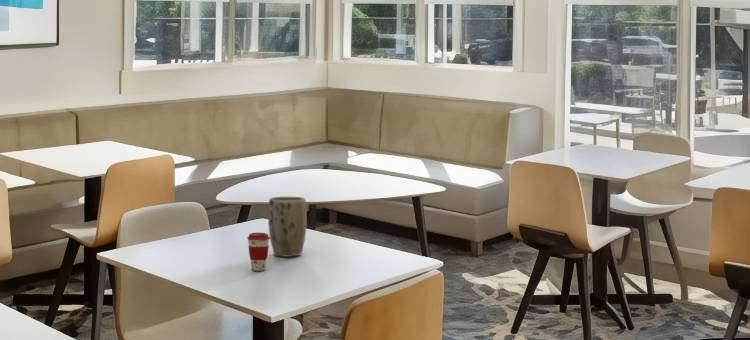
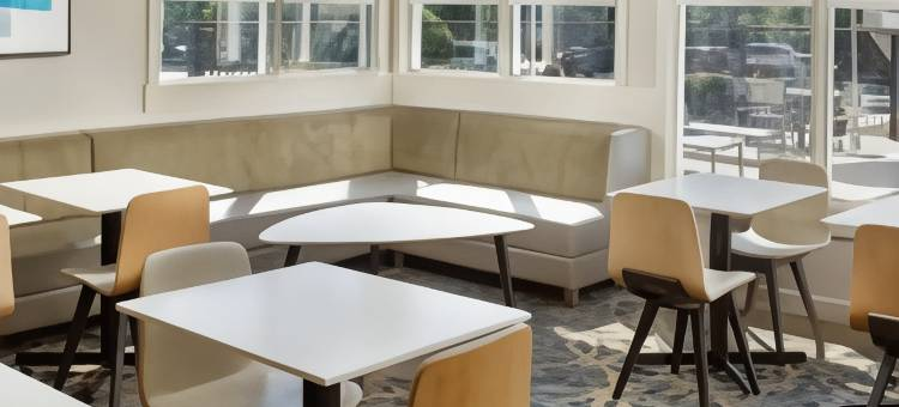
- plant pot [267,196,308,257]
- coffee cup [246,232,270,272]
